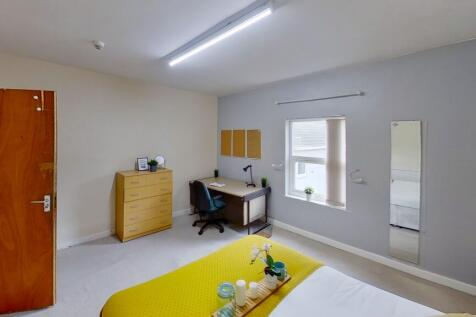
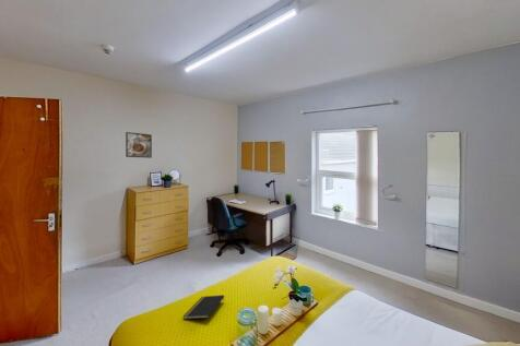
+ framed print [125,131,153,159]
+ notepad [182,294,225,320]
